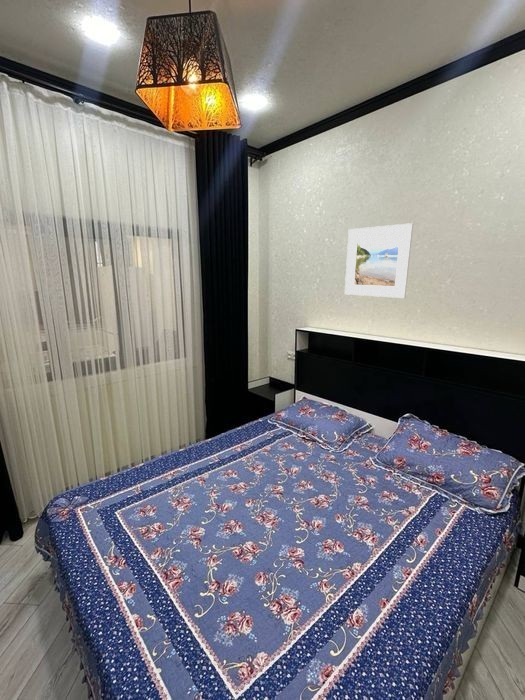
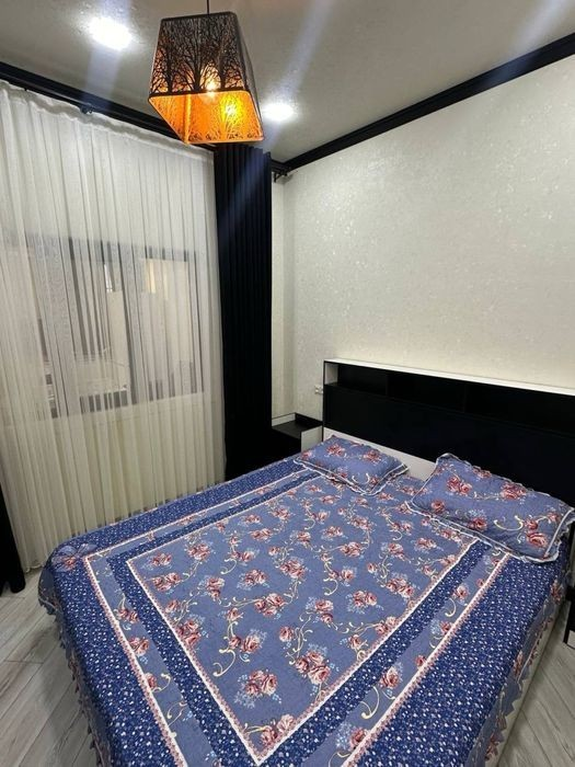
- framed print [344,222,414,299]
